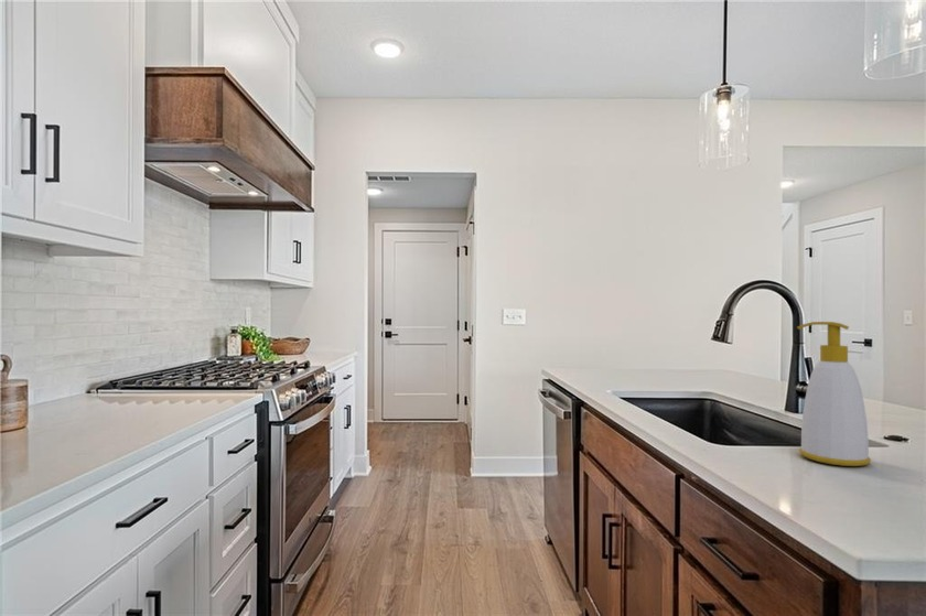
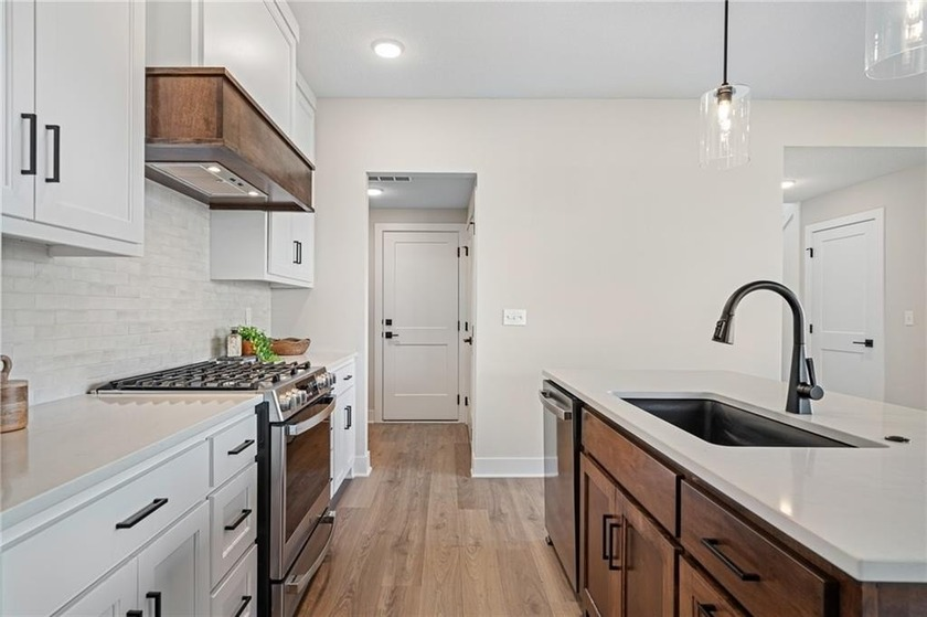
- soap bottle [796,321,872,467]
